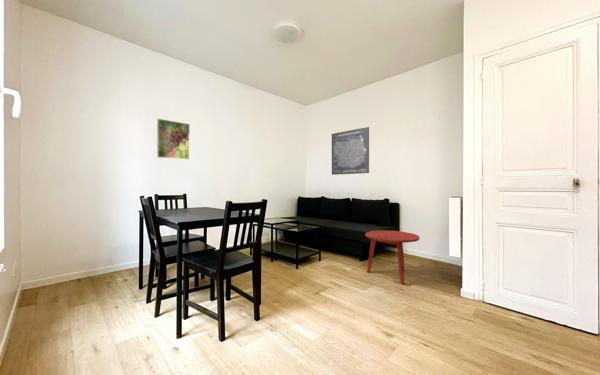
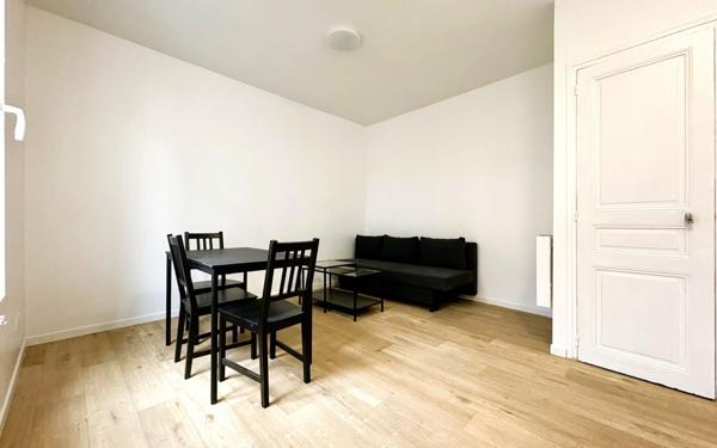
- side table [364,229,421,285]
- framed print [156,118,191,161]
- wall art [331,126,370,176]
